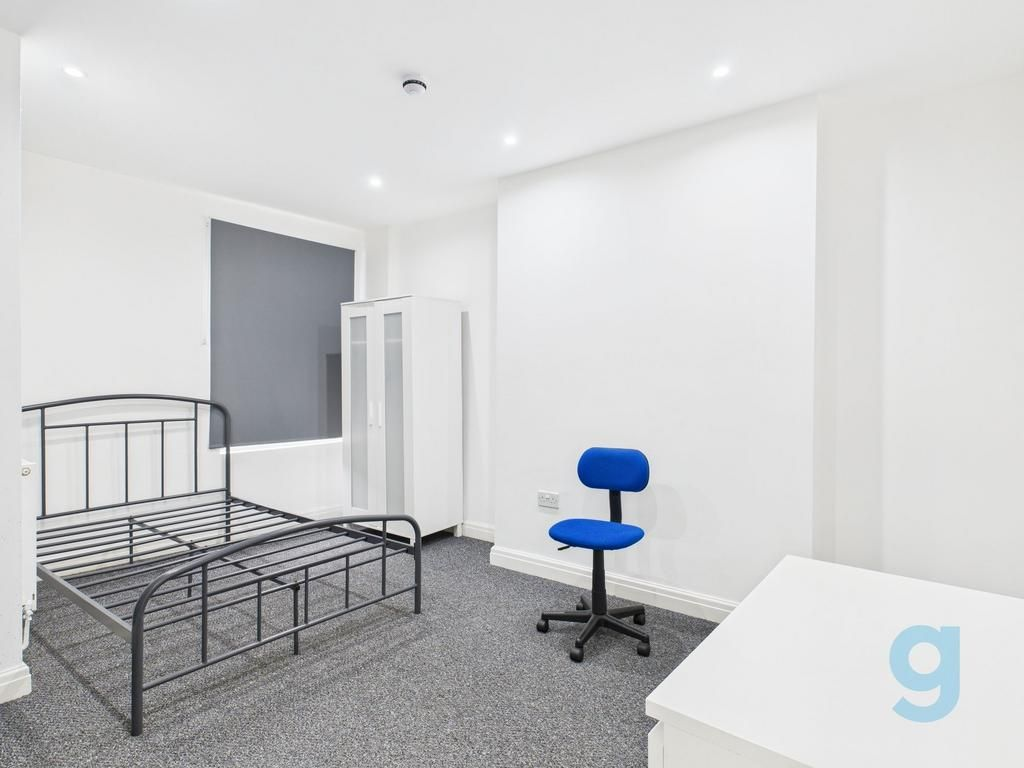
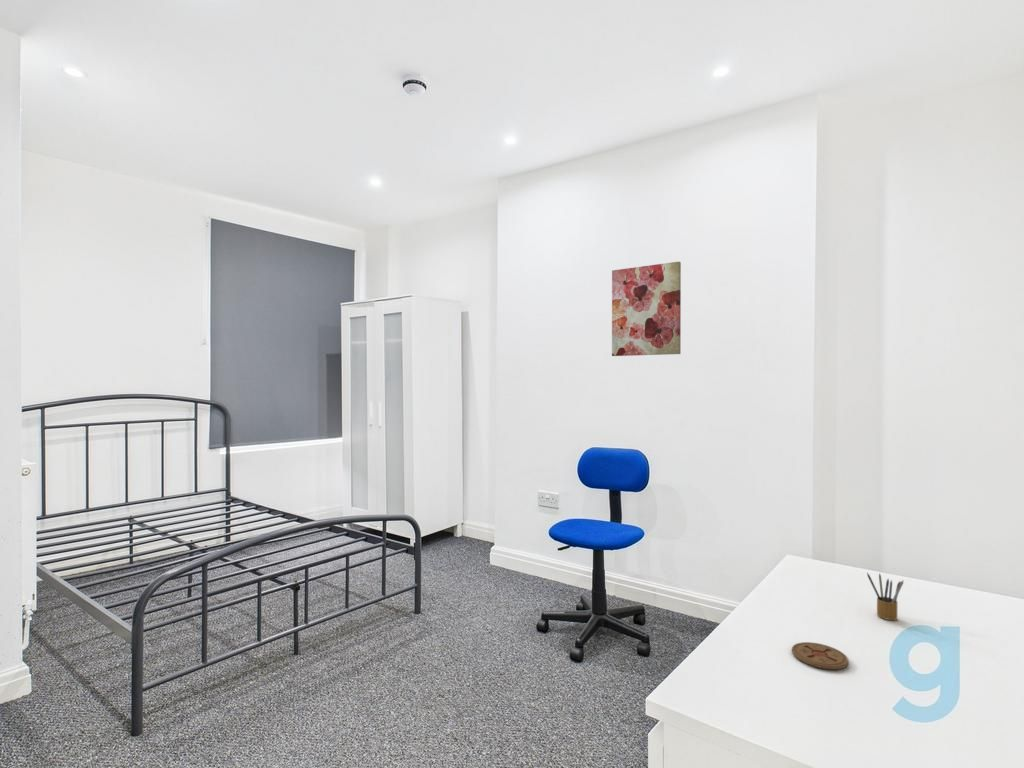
+ wall art [611,261,682,357]
+ pencil box [866,572,904,621]
+ coaster [791,641,849,670]
